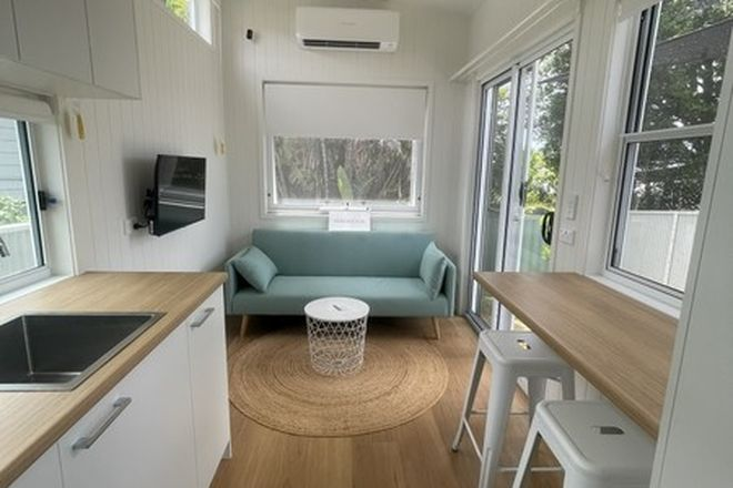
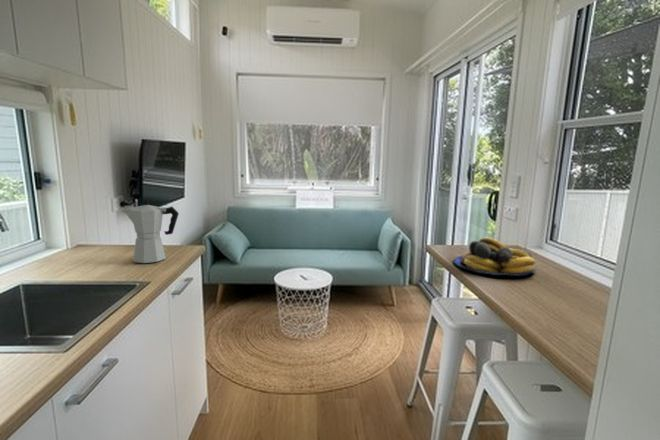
+ fruit bowl [452,237,536,277]
+ moka pot [121,198,180,264]
